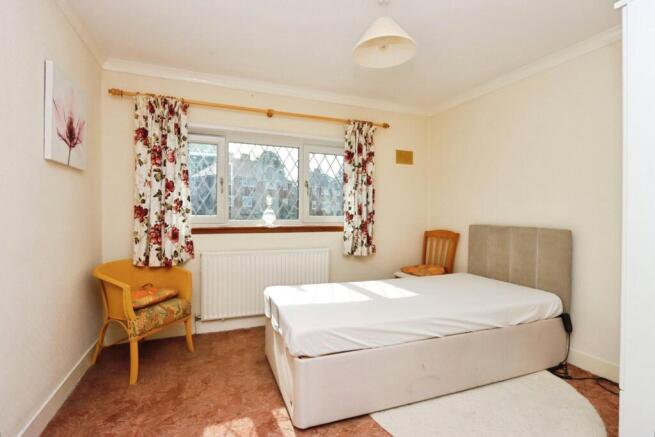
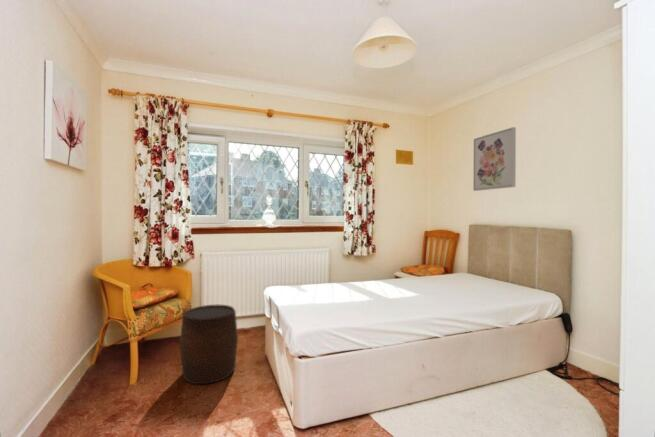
+ stool [179,304,239,385]
+ wall art [472,126,517,192]
